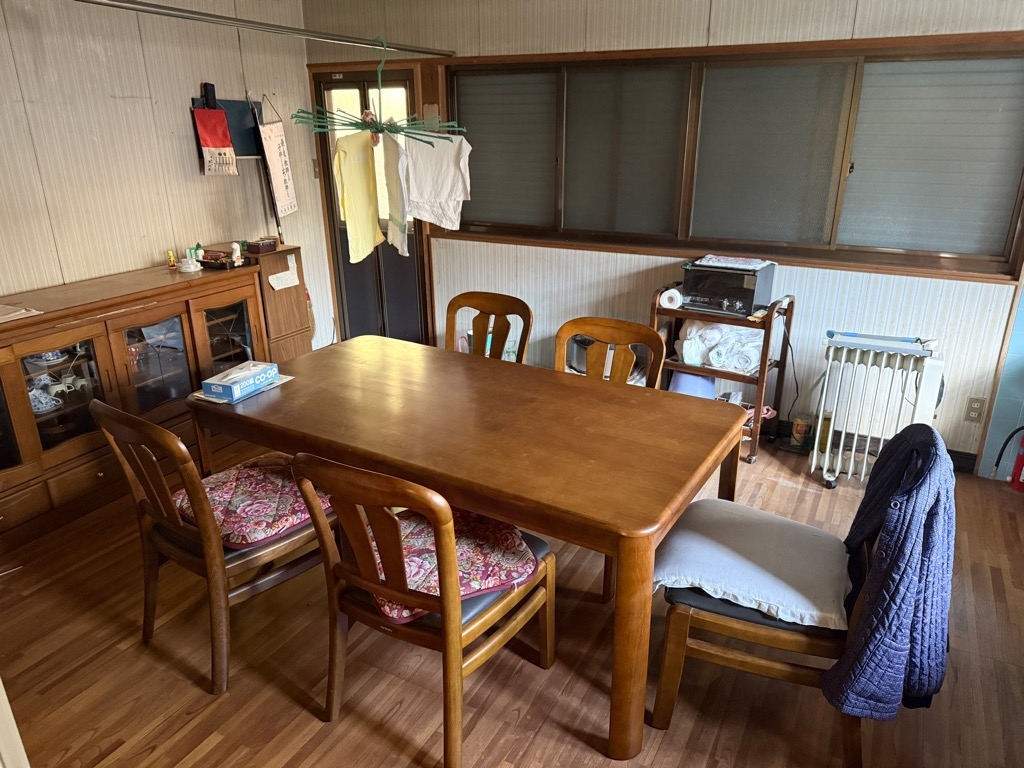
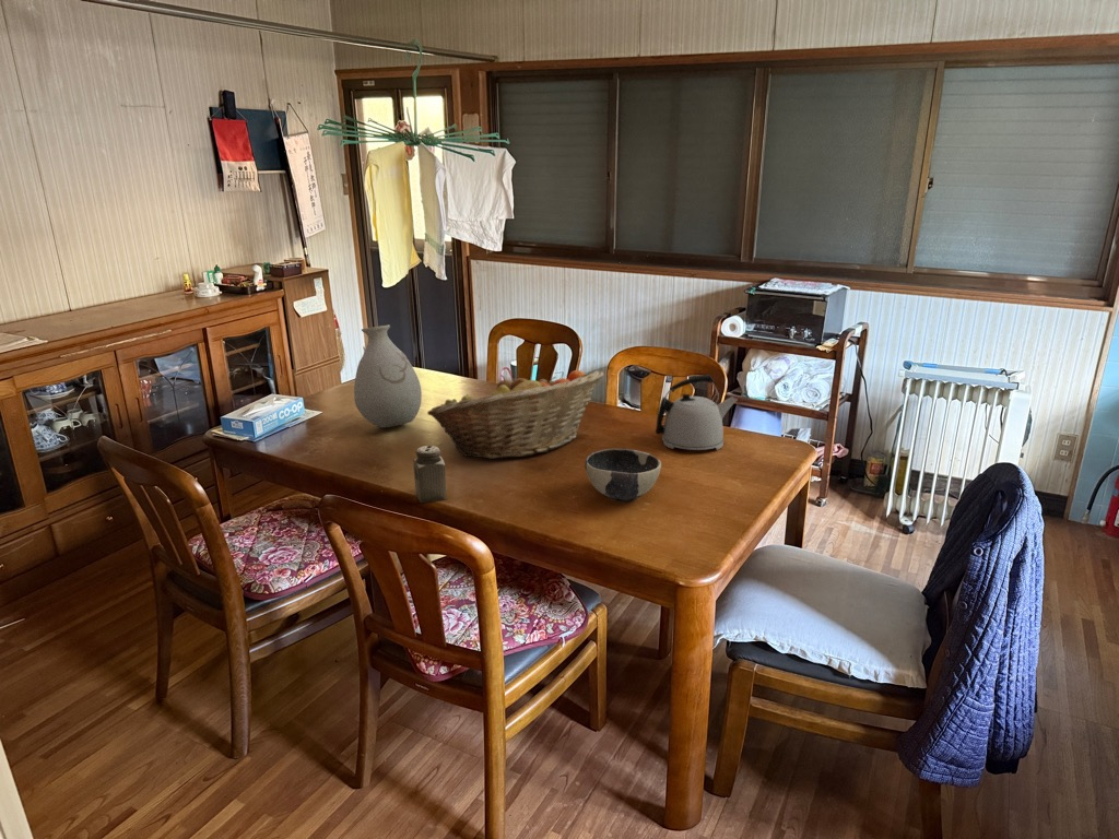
+ salt shaker [412,445,447,504]
+ vase [353,323,423,428]
+ fruit basket [426,369,604,460]
+ kettle [653,374,739,451]
+ bowl [584,448,662,503]
